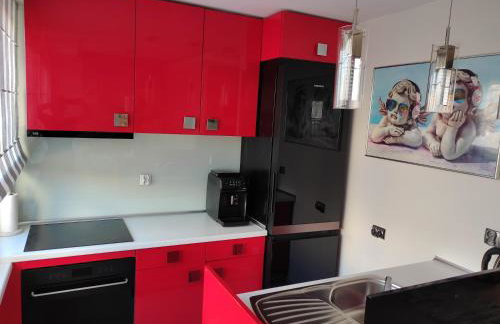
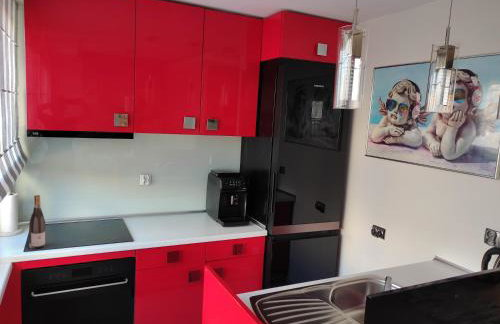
+ wine bottle [28,194,46,250]
